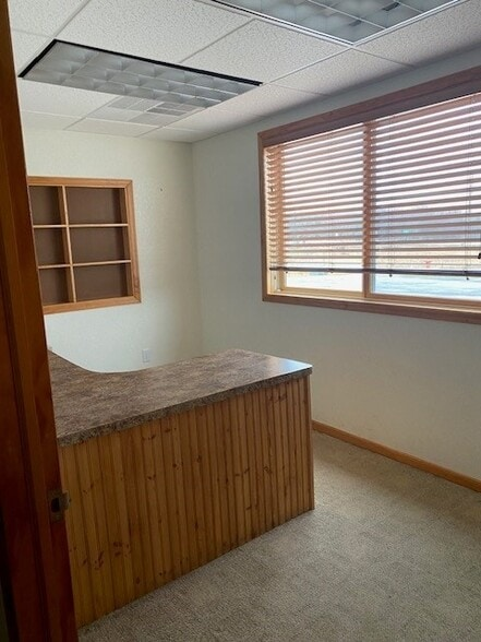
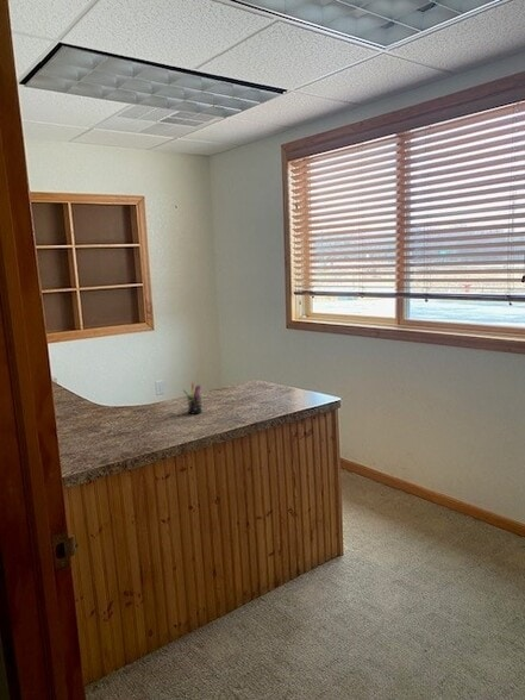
+ pen holder [182,382,204,414]
